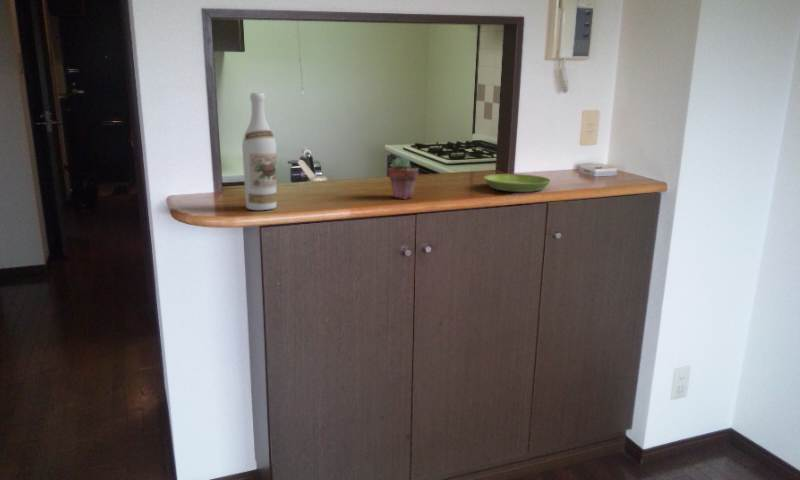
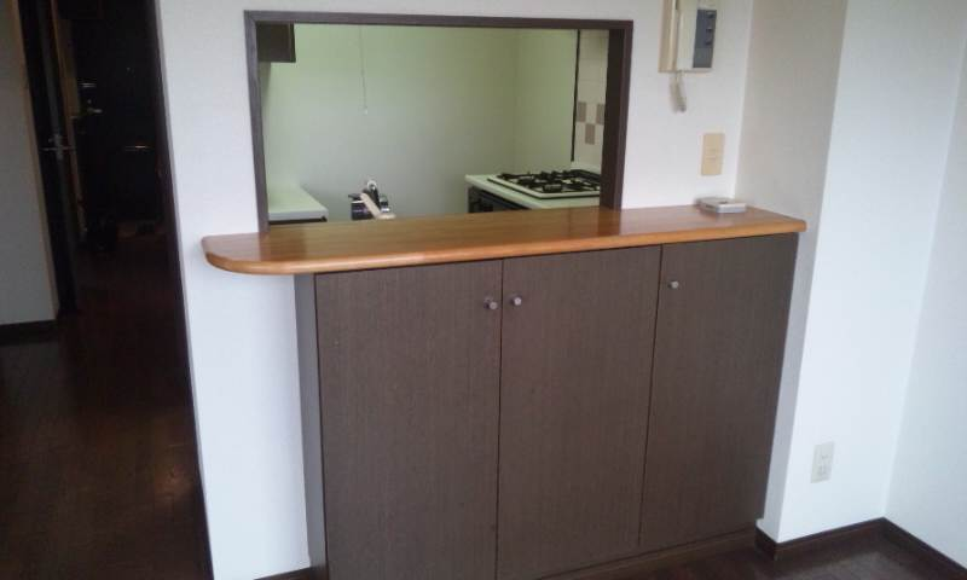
- saucer [483,173,552,193]
- wine bottle [241,92,277,211]
- potted succulent [387,155,420,200]
